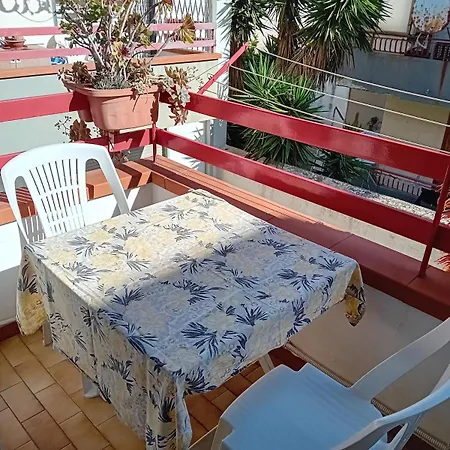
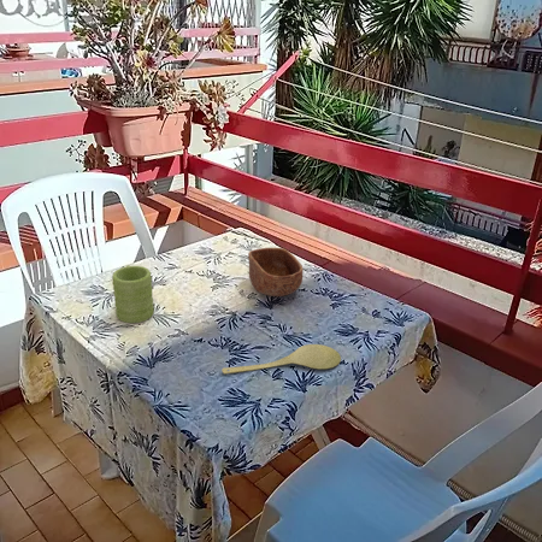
+ mug [111,264,155,324]
+ bowl [247,247,305,297]
+ spoon [220,343,342,375]
